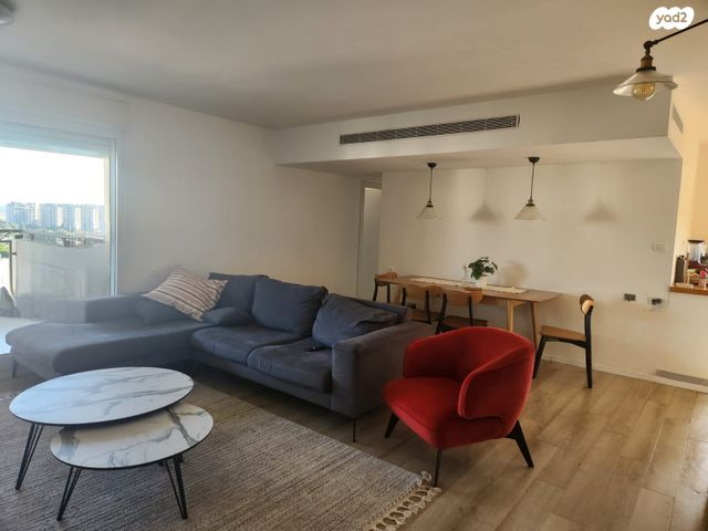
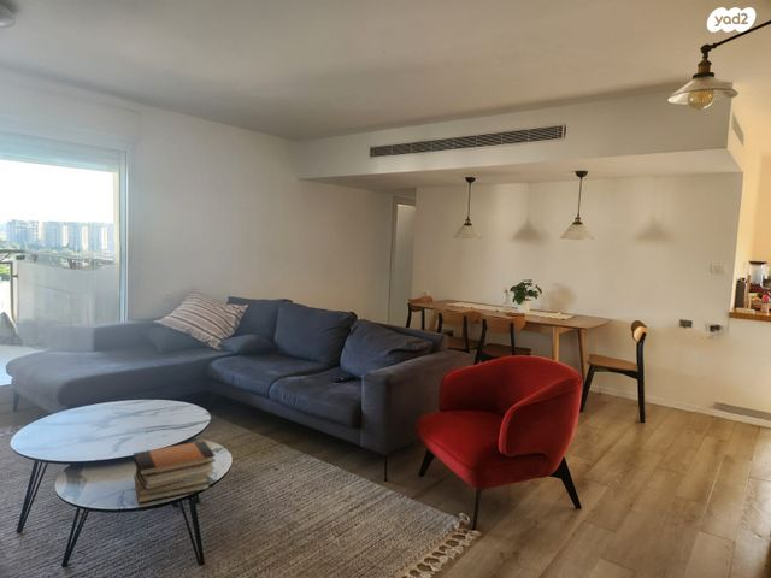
+ book stack [133,440,217,505]
